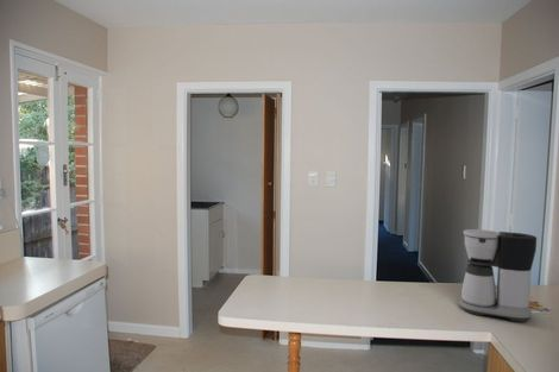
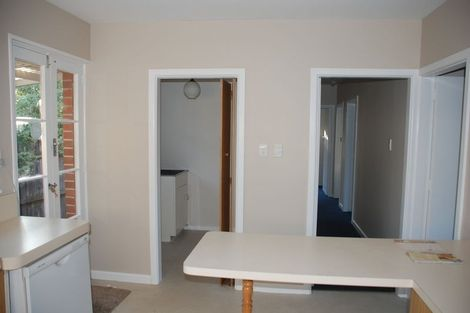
- coffee maker [458,228,538,323]
